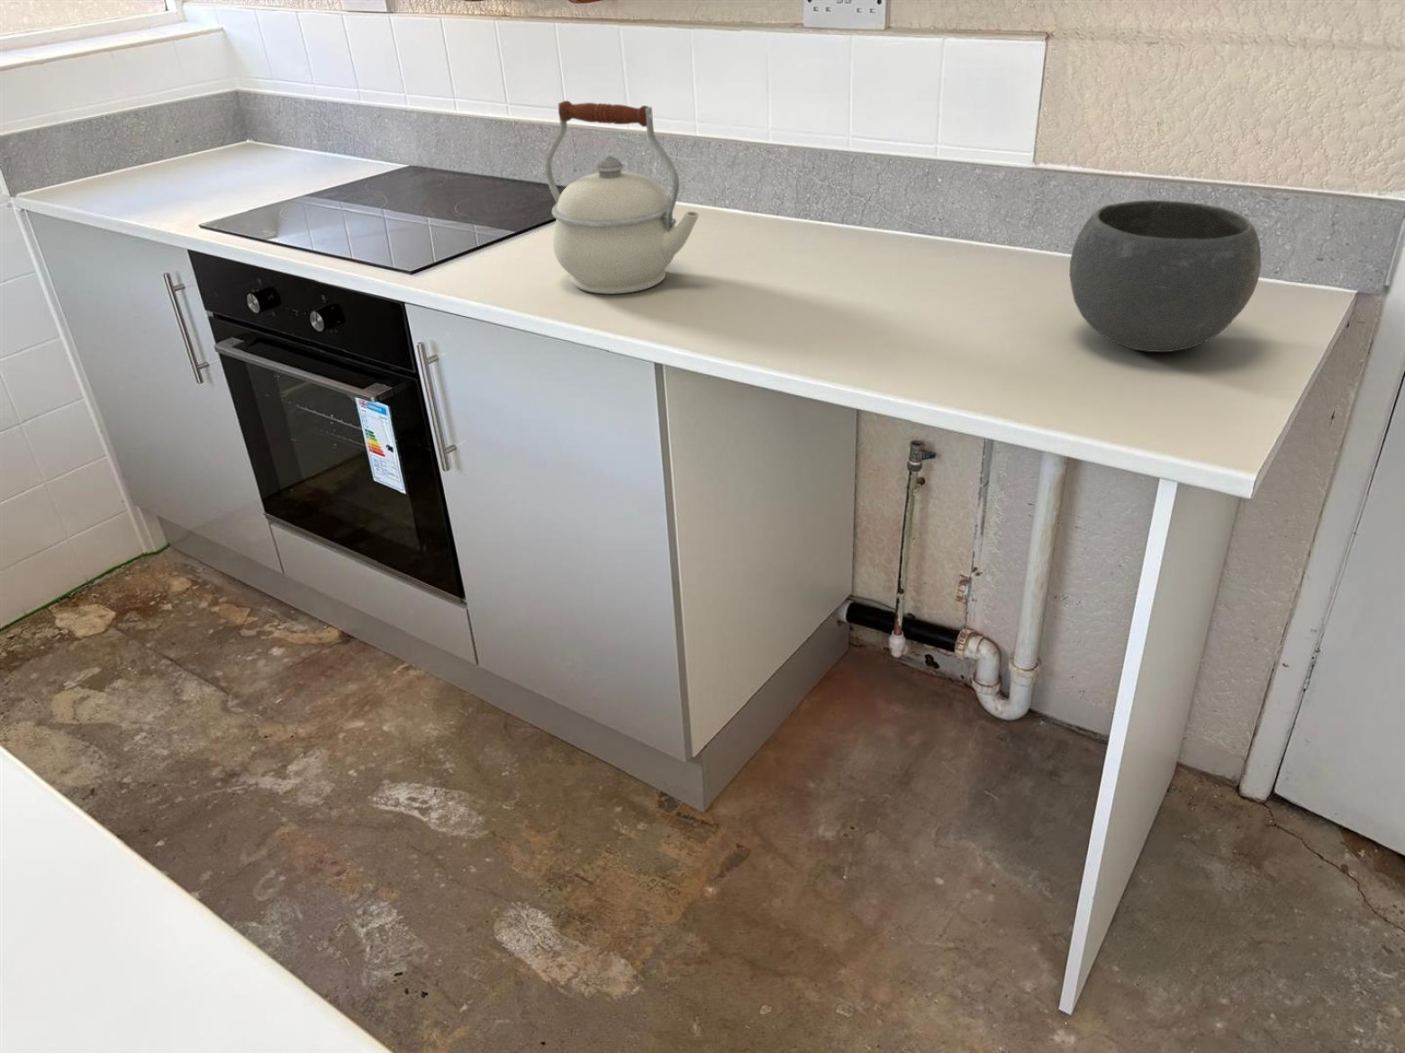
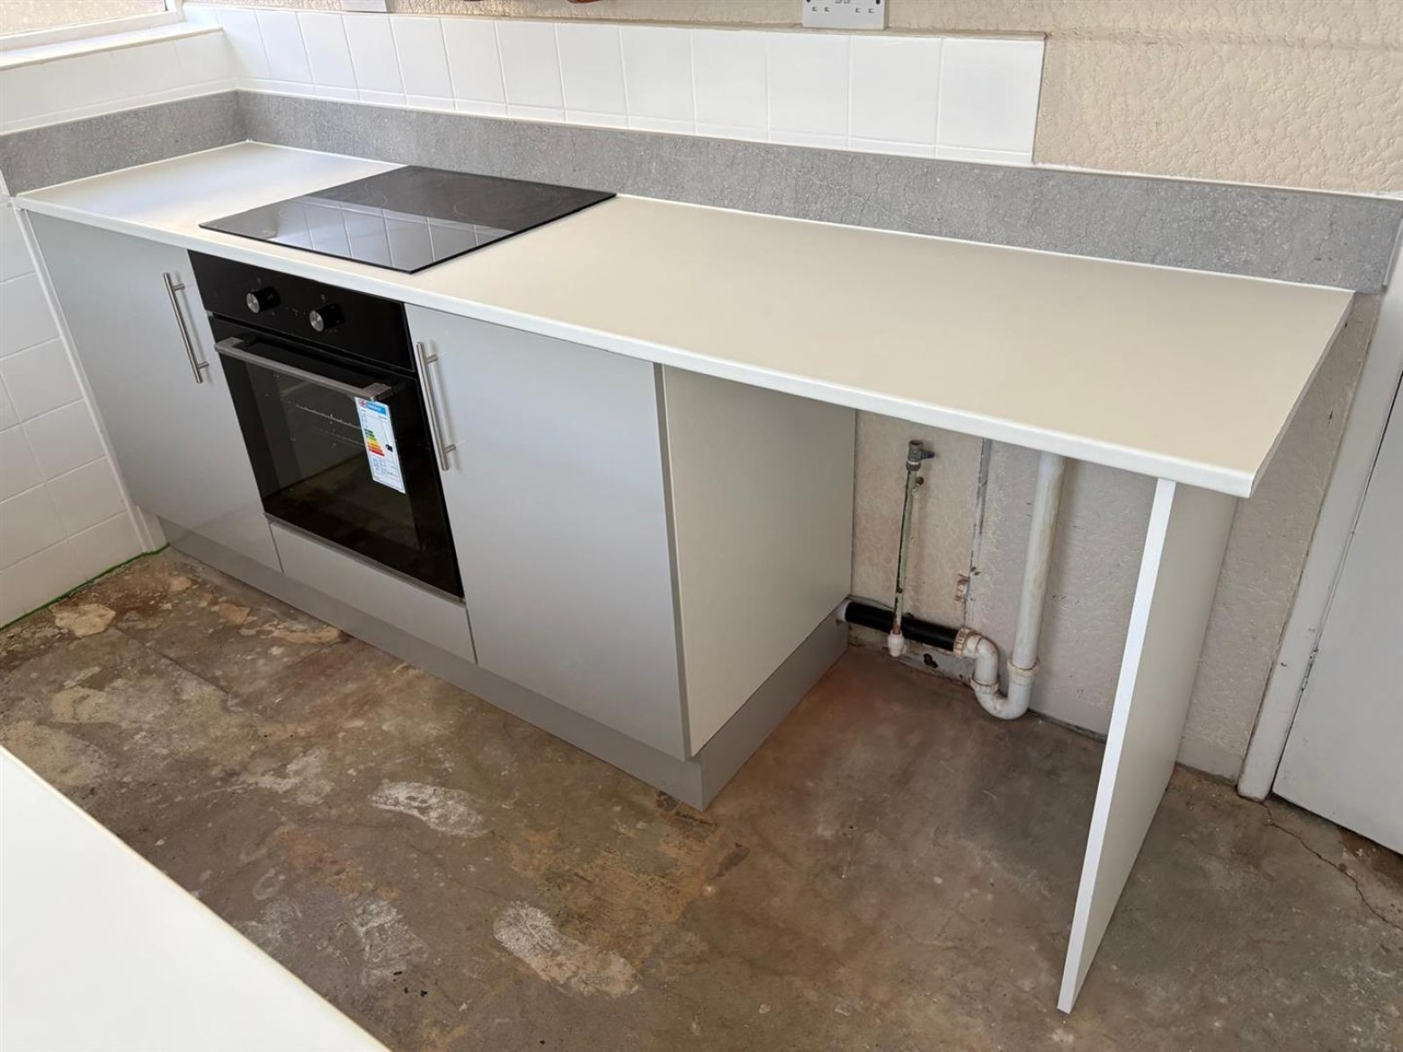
- kettle [544,100,700,295]
- bowl [1069,200,1262,353]
